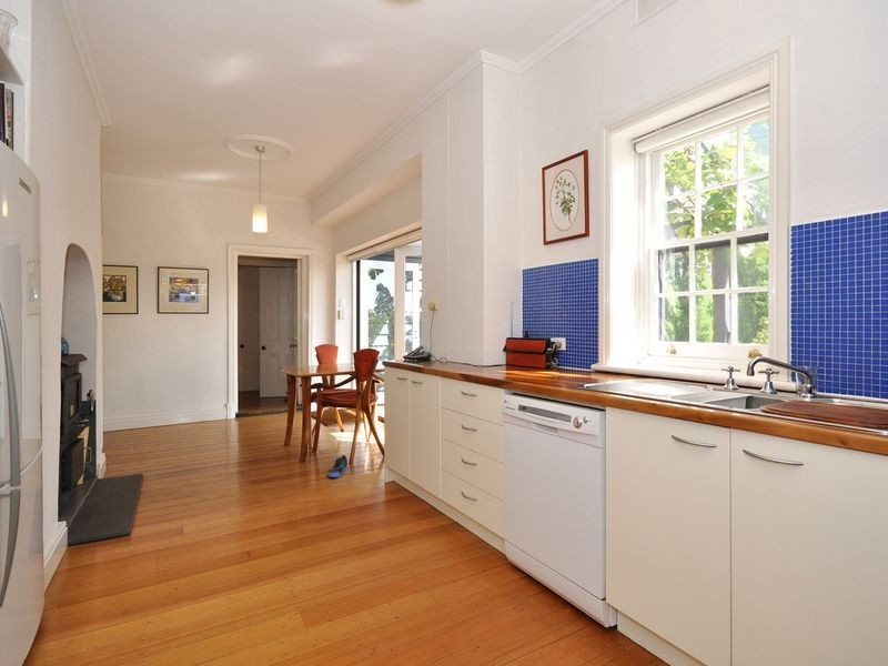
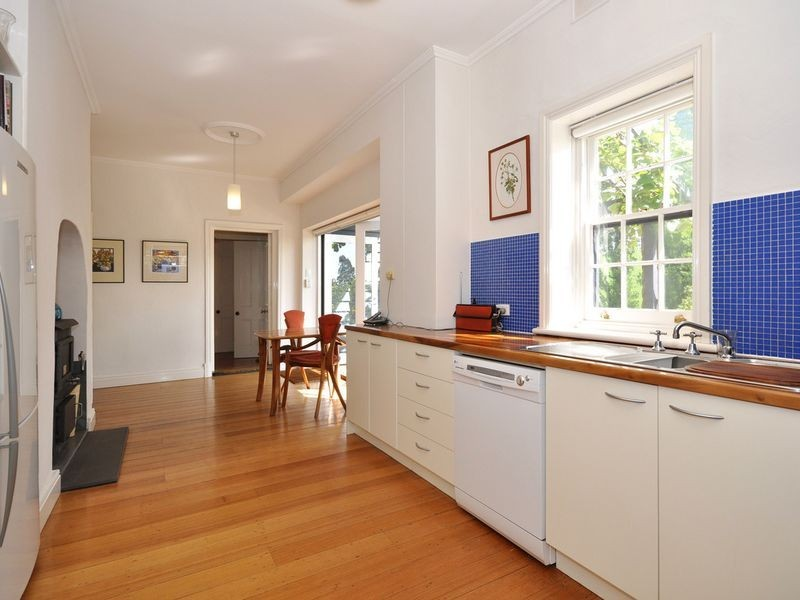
- sneaker [327,454,349,478]
